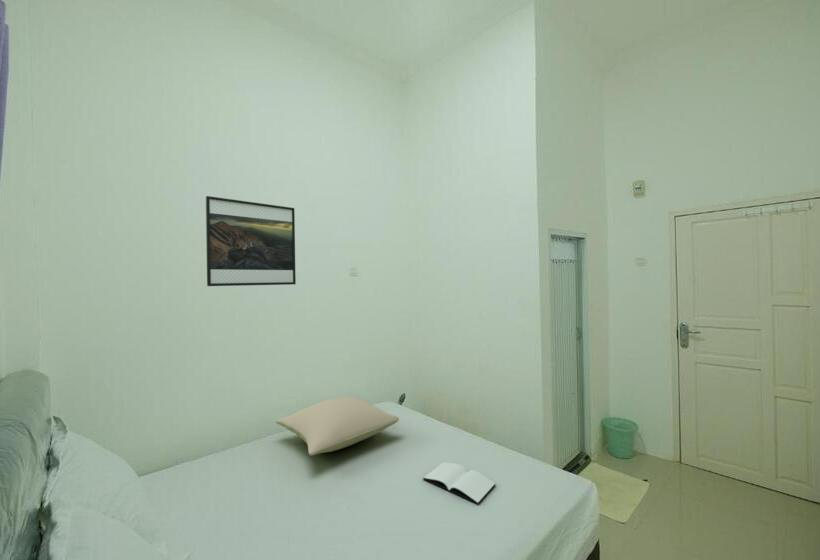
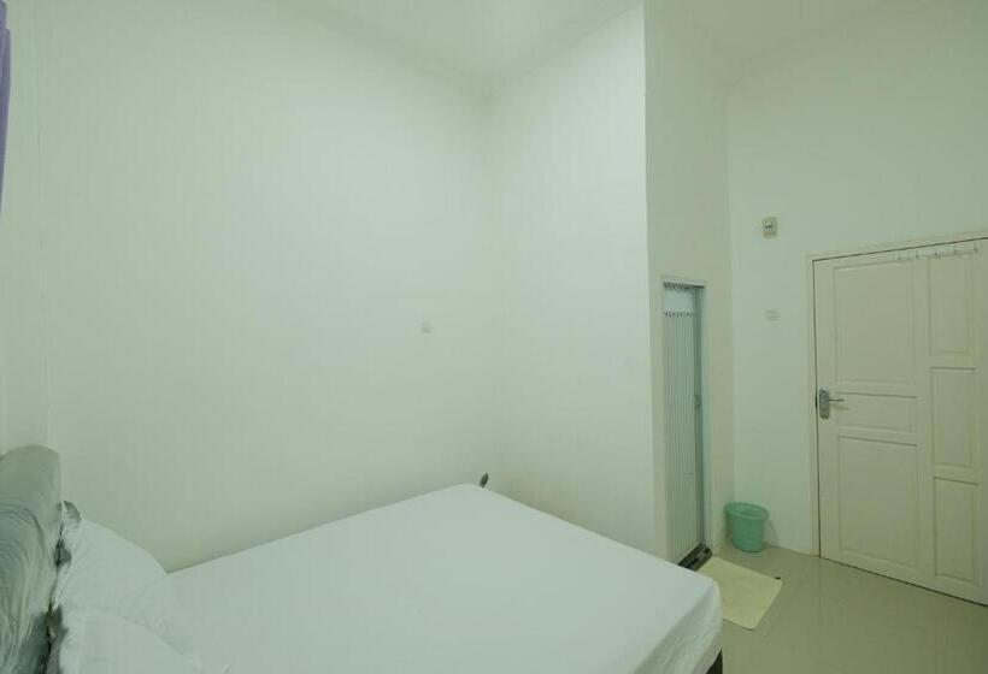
- pillow [275,395,400,457]
- book [422,461,496,505]
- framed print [205,195,297,287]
